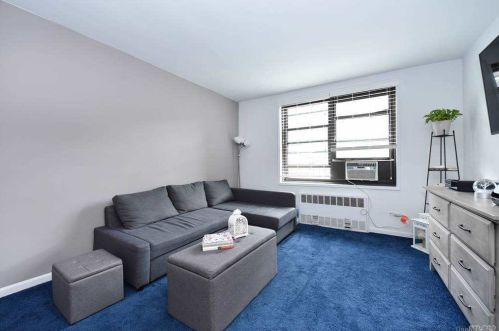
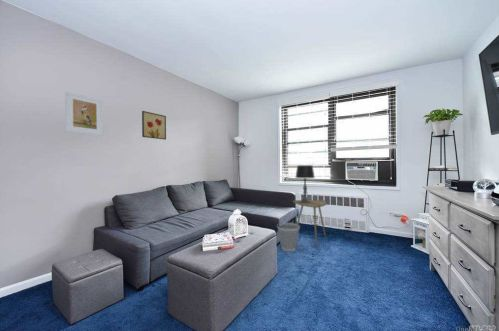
+ side table [292,199,327,247]
+ wall art [141,110,167,141]
+ wastebasket [276,222,301,252]
+ table lamp [295,164,316,203]
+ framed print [64,91,104,136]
